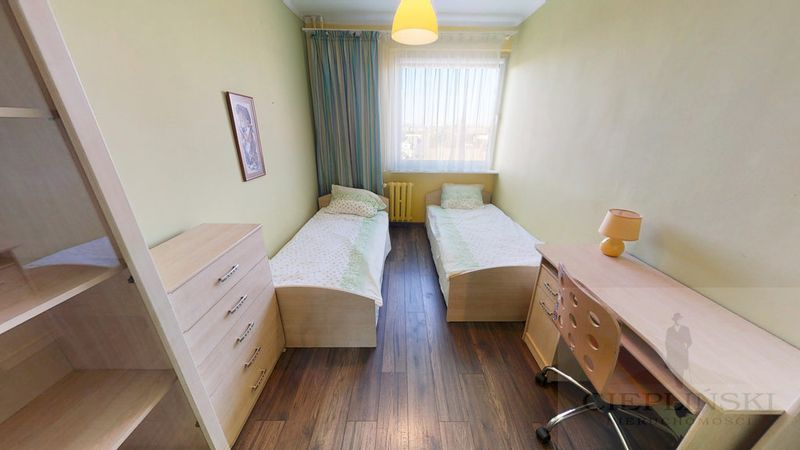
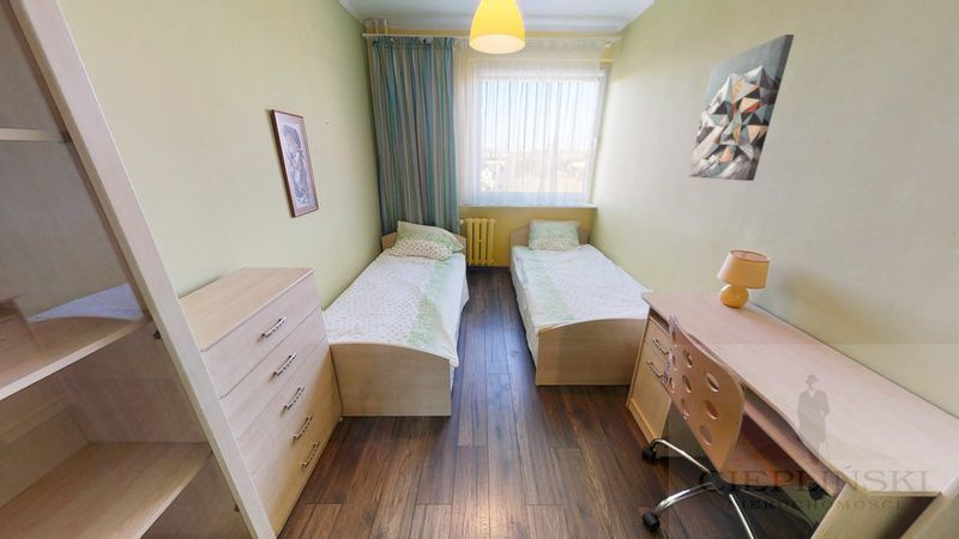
+ wall art [688,34,795,182]
